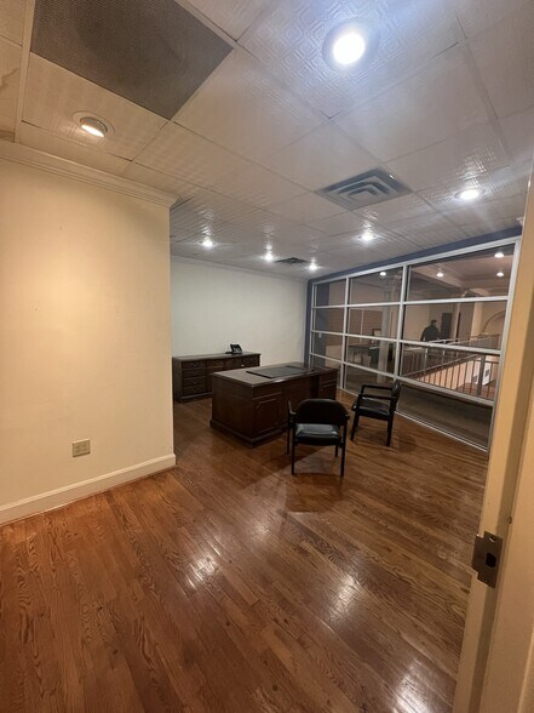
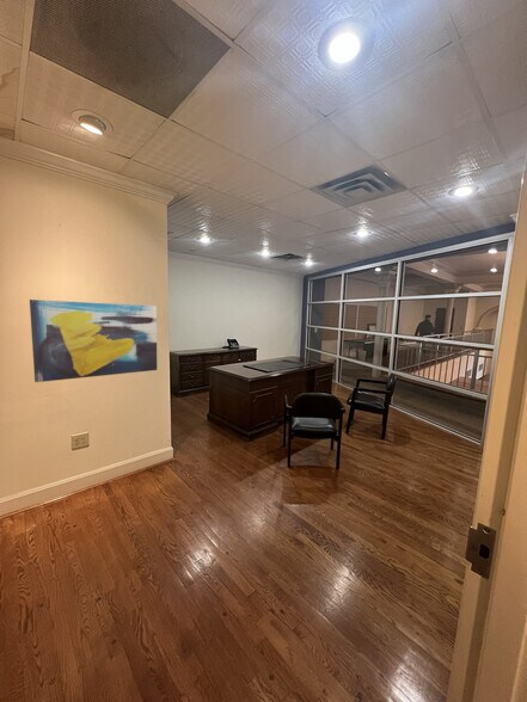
+ wall art [29,298,158,383]
